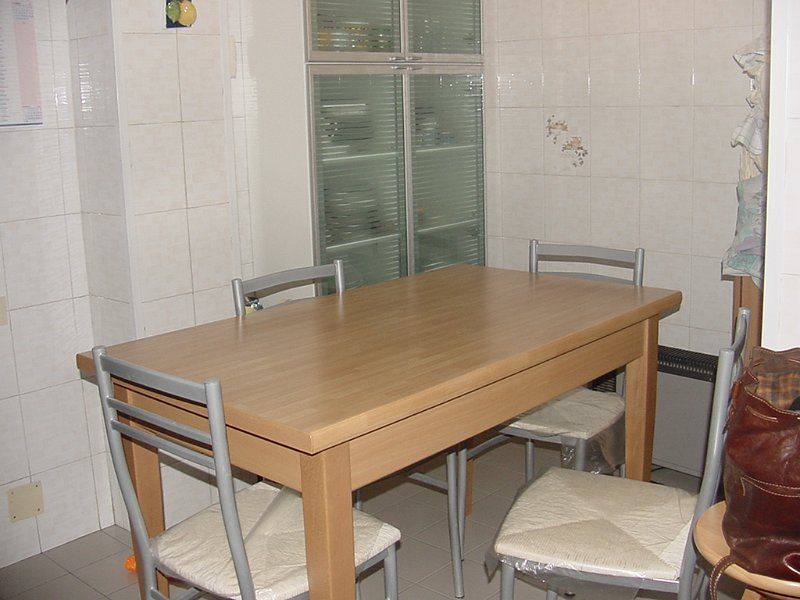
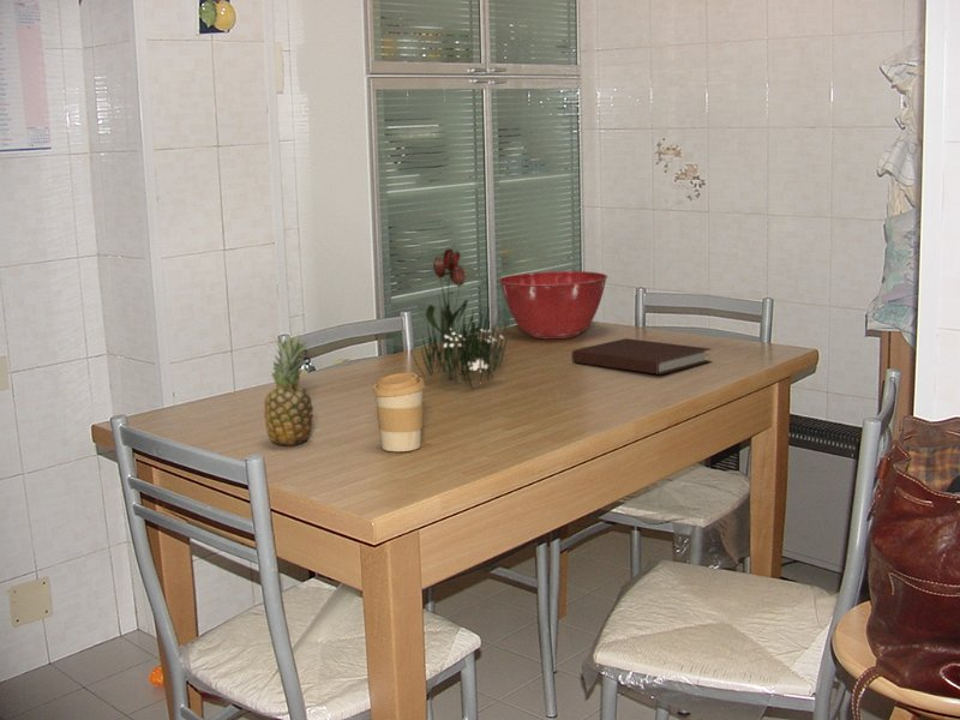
+ fruit [263,334,314,448]
+ flower [410,248,511,389]
+ coffee cup [372,372,426,452]
+ mixing bowl [498,270,608,340]
+ notebook [571,337,712,376]
